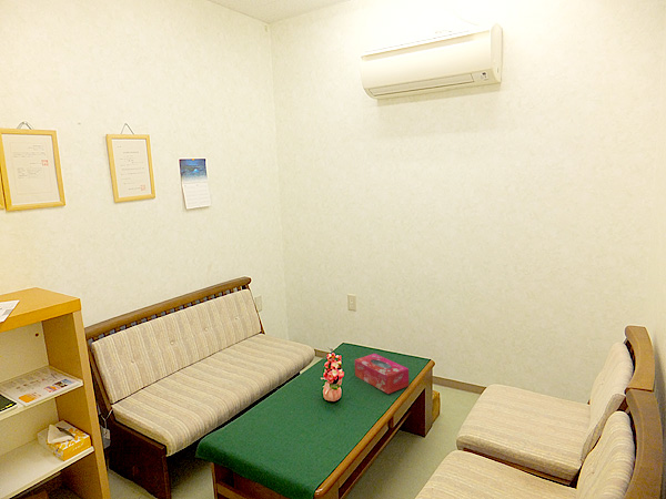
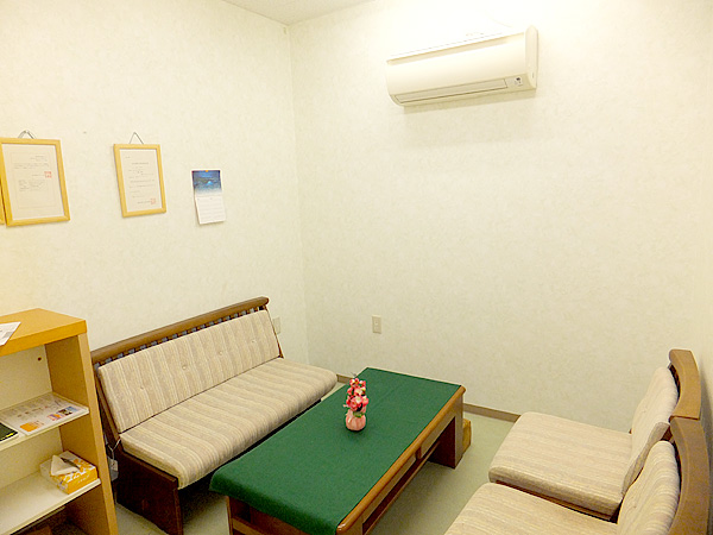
- tissue box [354,353,410,395]
